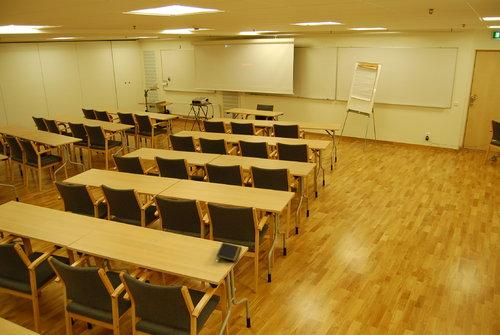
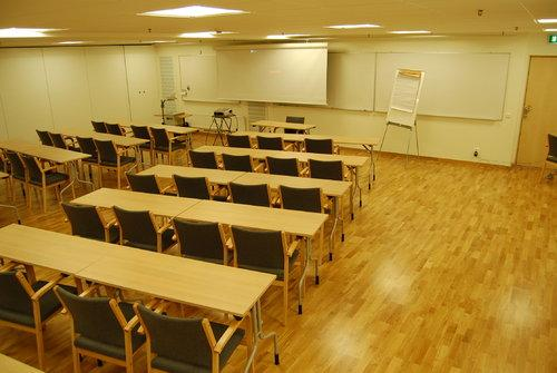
- notepad [215,242,243,262]
